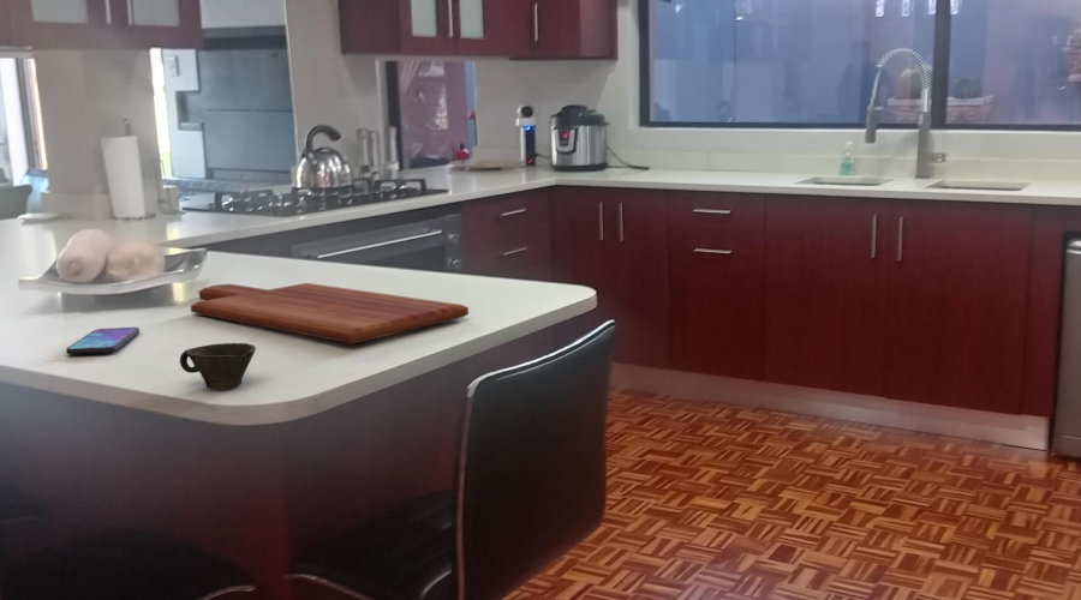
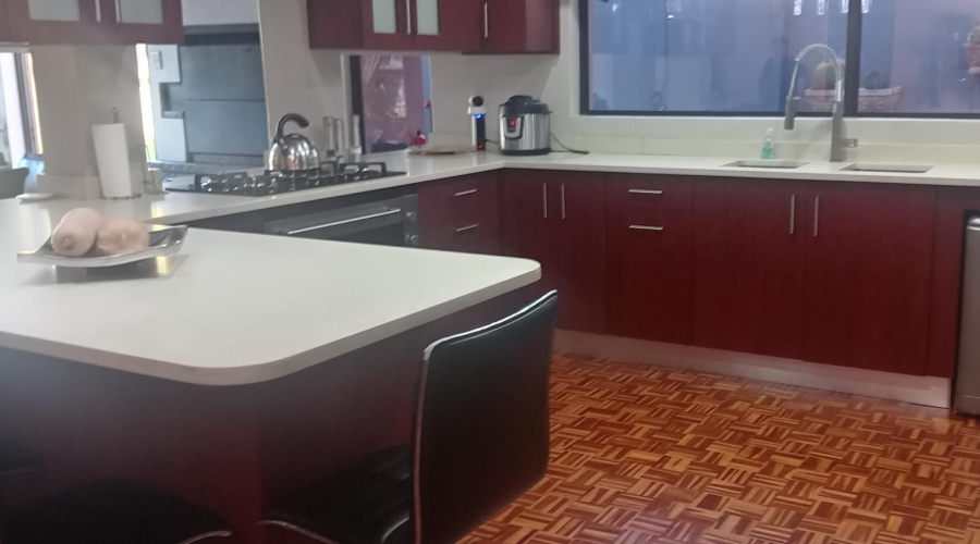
- cup [179,342,257,390]
- smartphone [65,326,141,355]
- cutting board [190,282,470,346]
